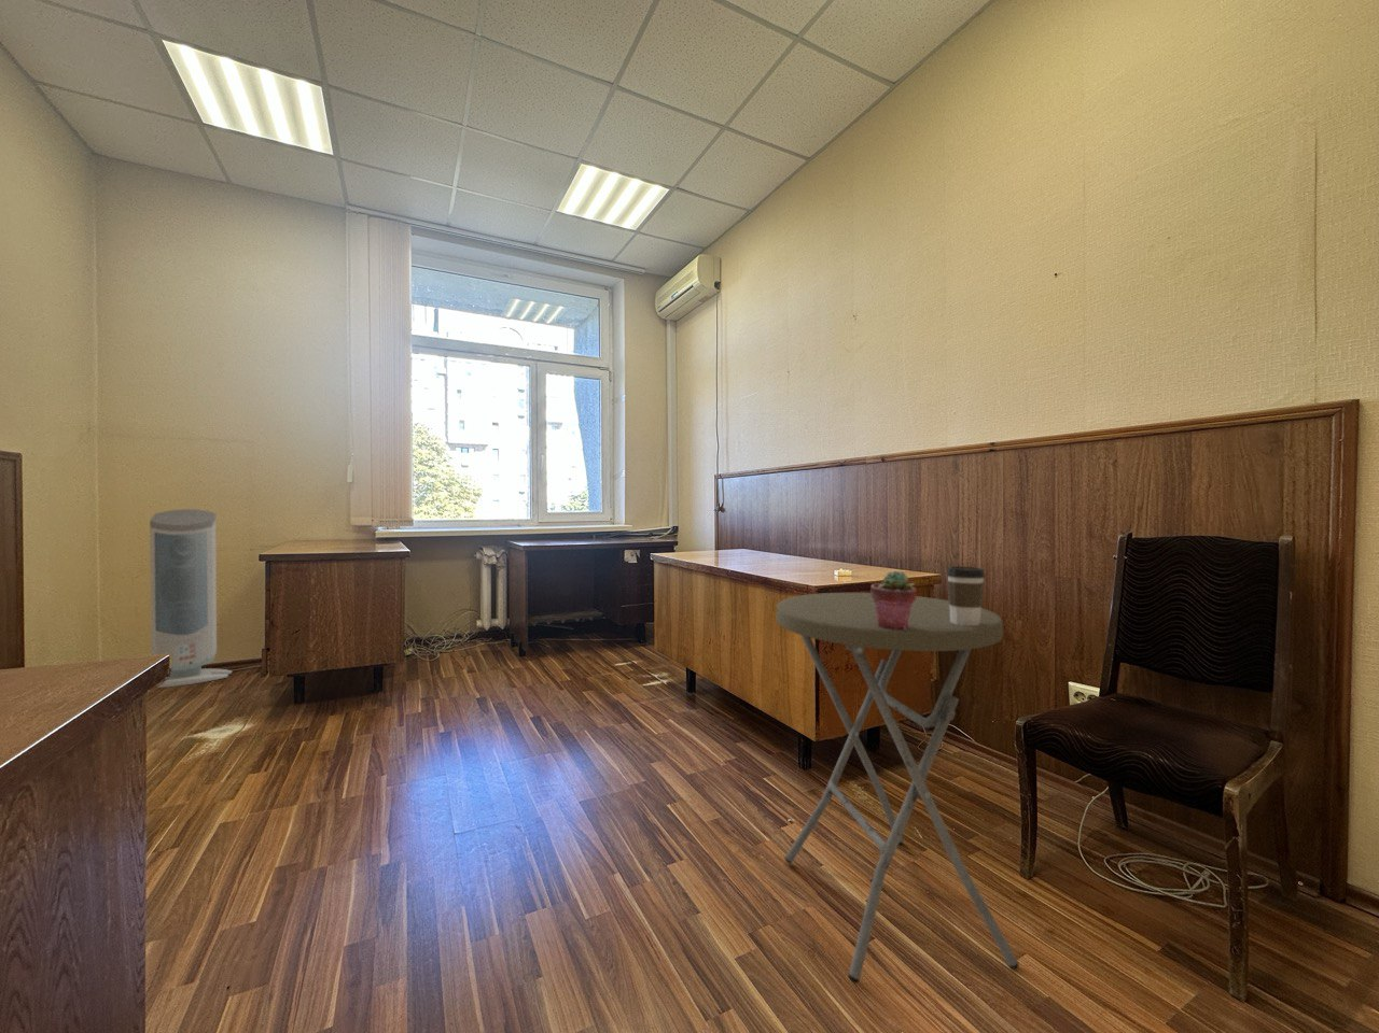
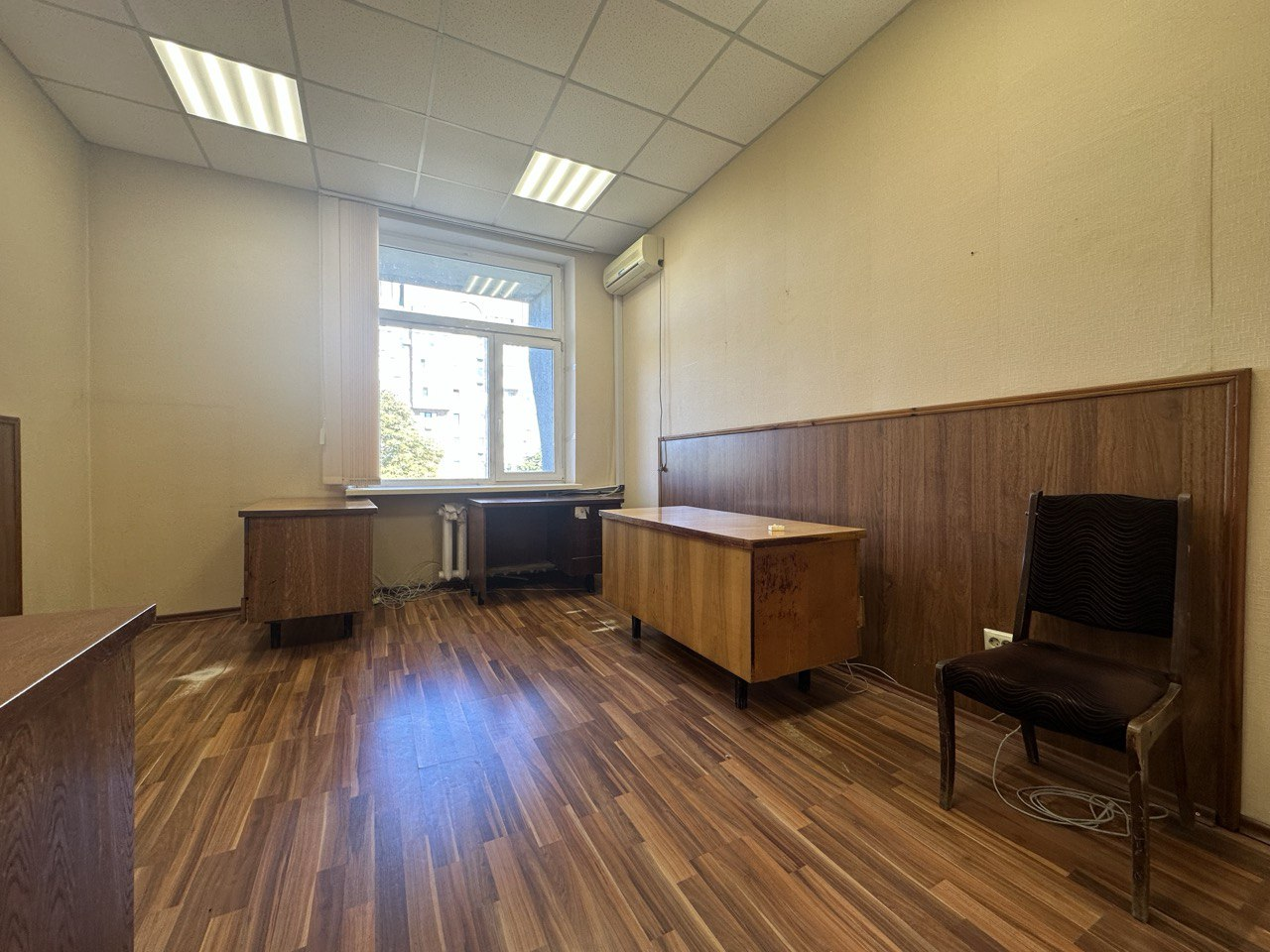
- air purifier [149,508,232,689]
- potted succulent [870,570,918,629]
- coffee cup [945,565,987,626]
- side table [775,591,1021,984]
